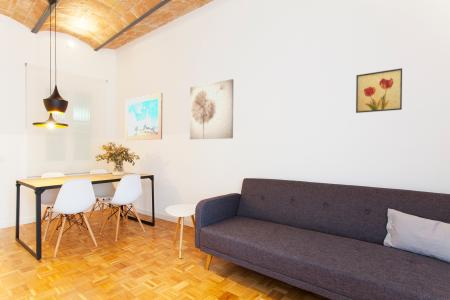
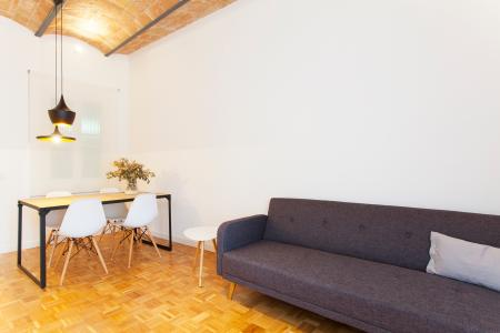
- wall art [355,67,403,114]
- wall art [125,92,163,141]
- wall art [189,78,234,140]
